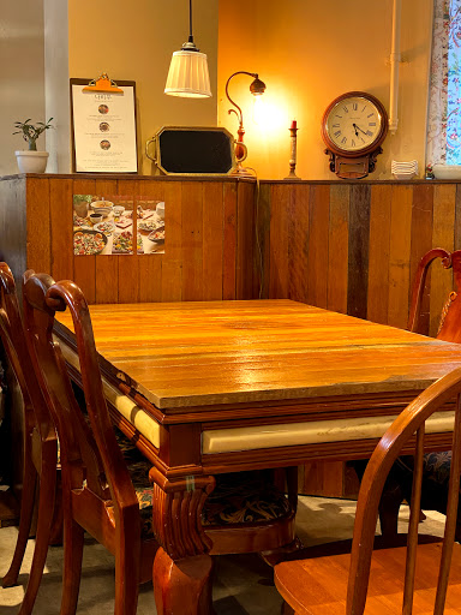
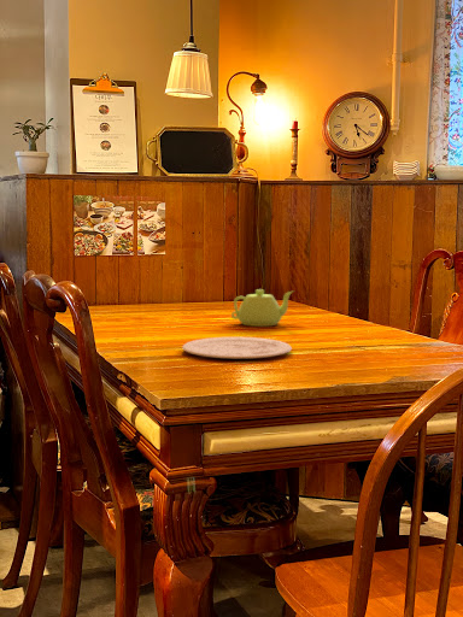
+ plate [181,336,293,360]
+ teapot [230,288,294,328]
